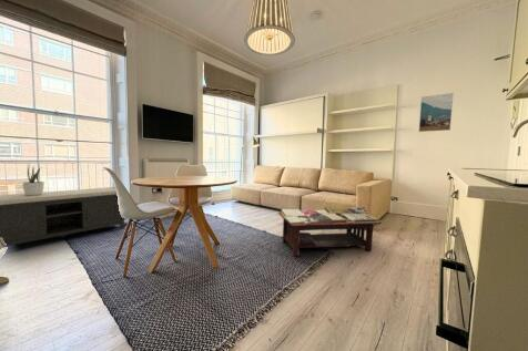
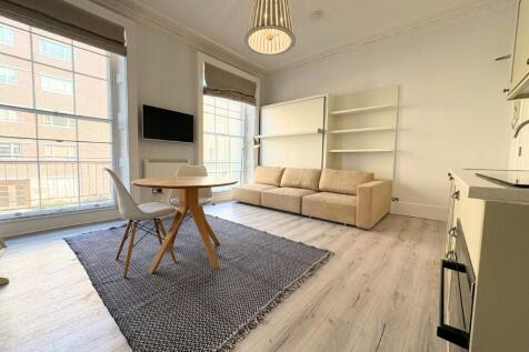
- bench [0,186,125,247]
- potted plant [21,162,45,196]
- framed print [418,92,455,133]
- coffee table [277,206,382,257]
